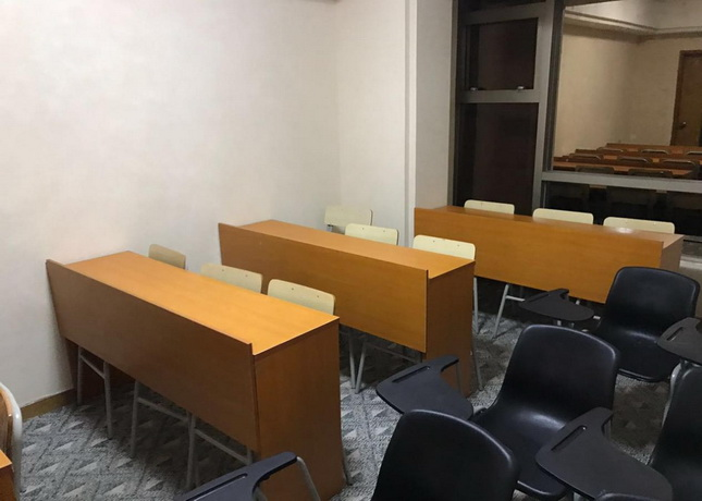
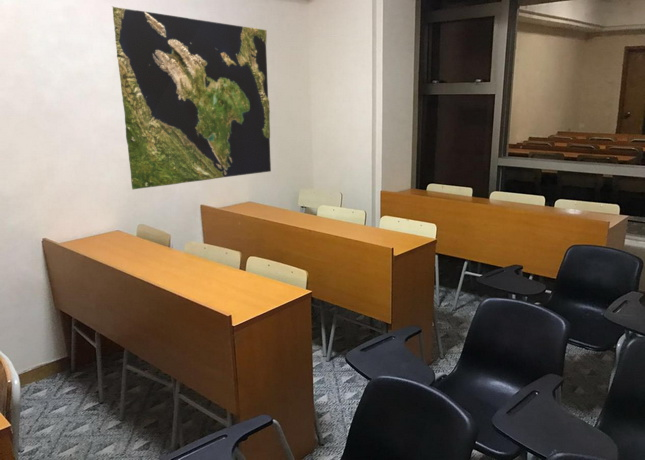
+ world map [112,6,272,190]
